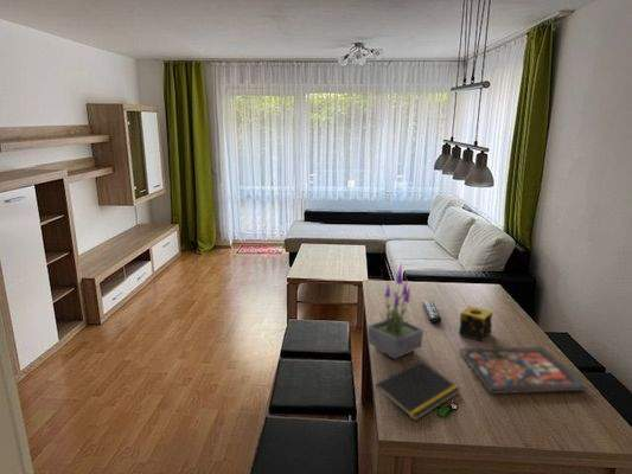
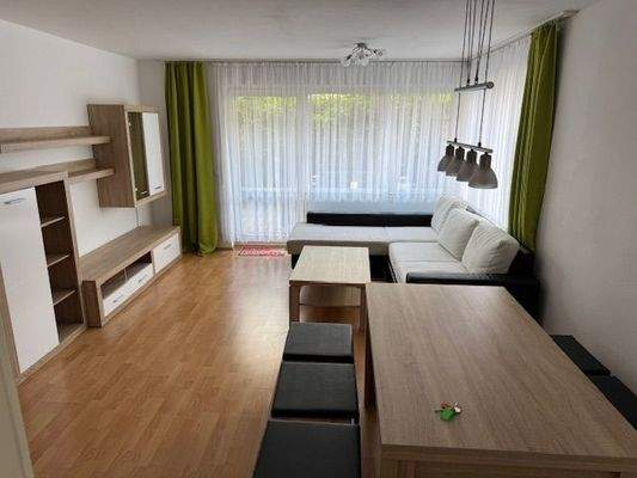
- notepad [374,359,462,422]
- candle [458,305,494,342]
- potted plant [366,262,424,360]
- board game [458,345,589,395]
- remote control [421,301,442,325]
